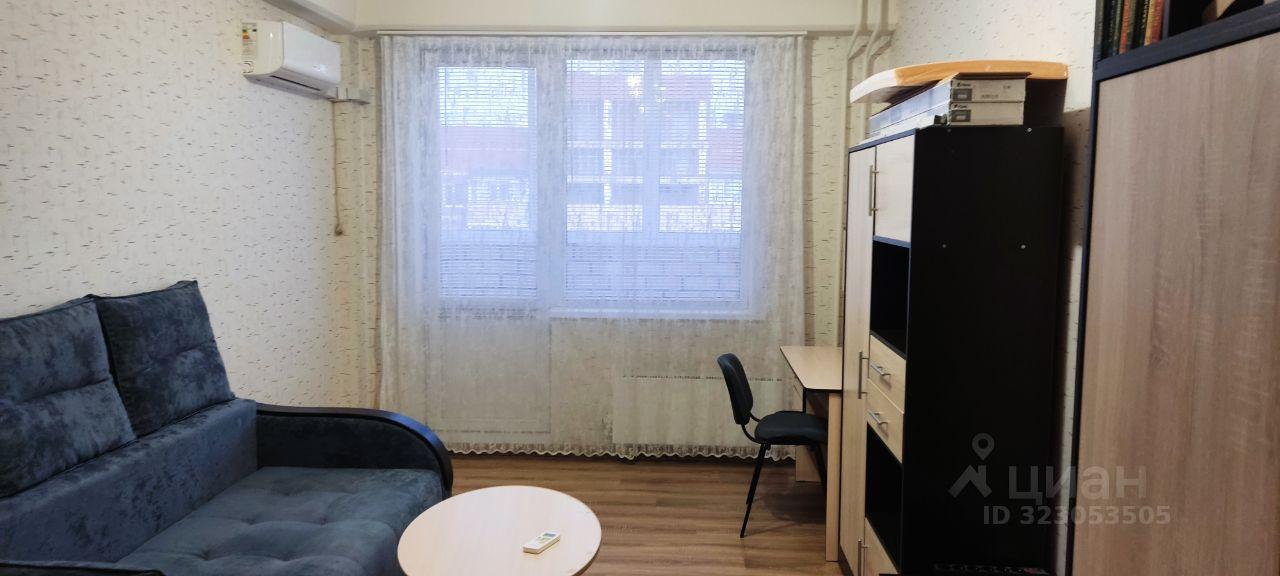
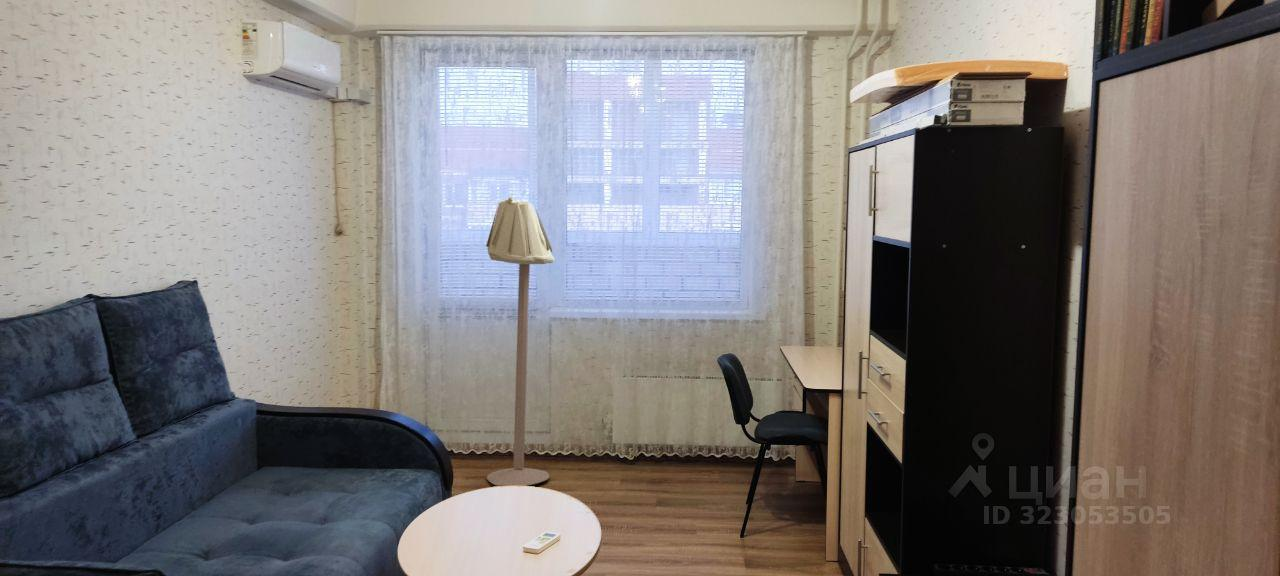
+ floor lamp [485,196,555,487]
